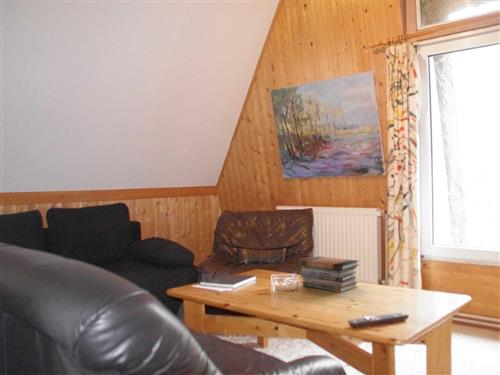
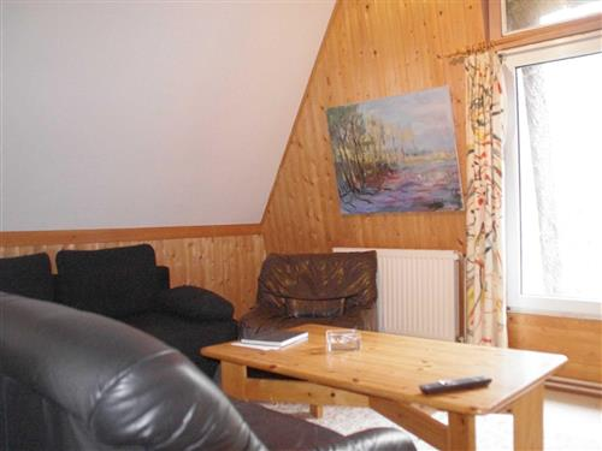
- book stack [299,255,360,294]
